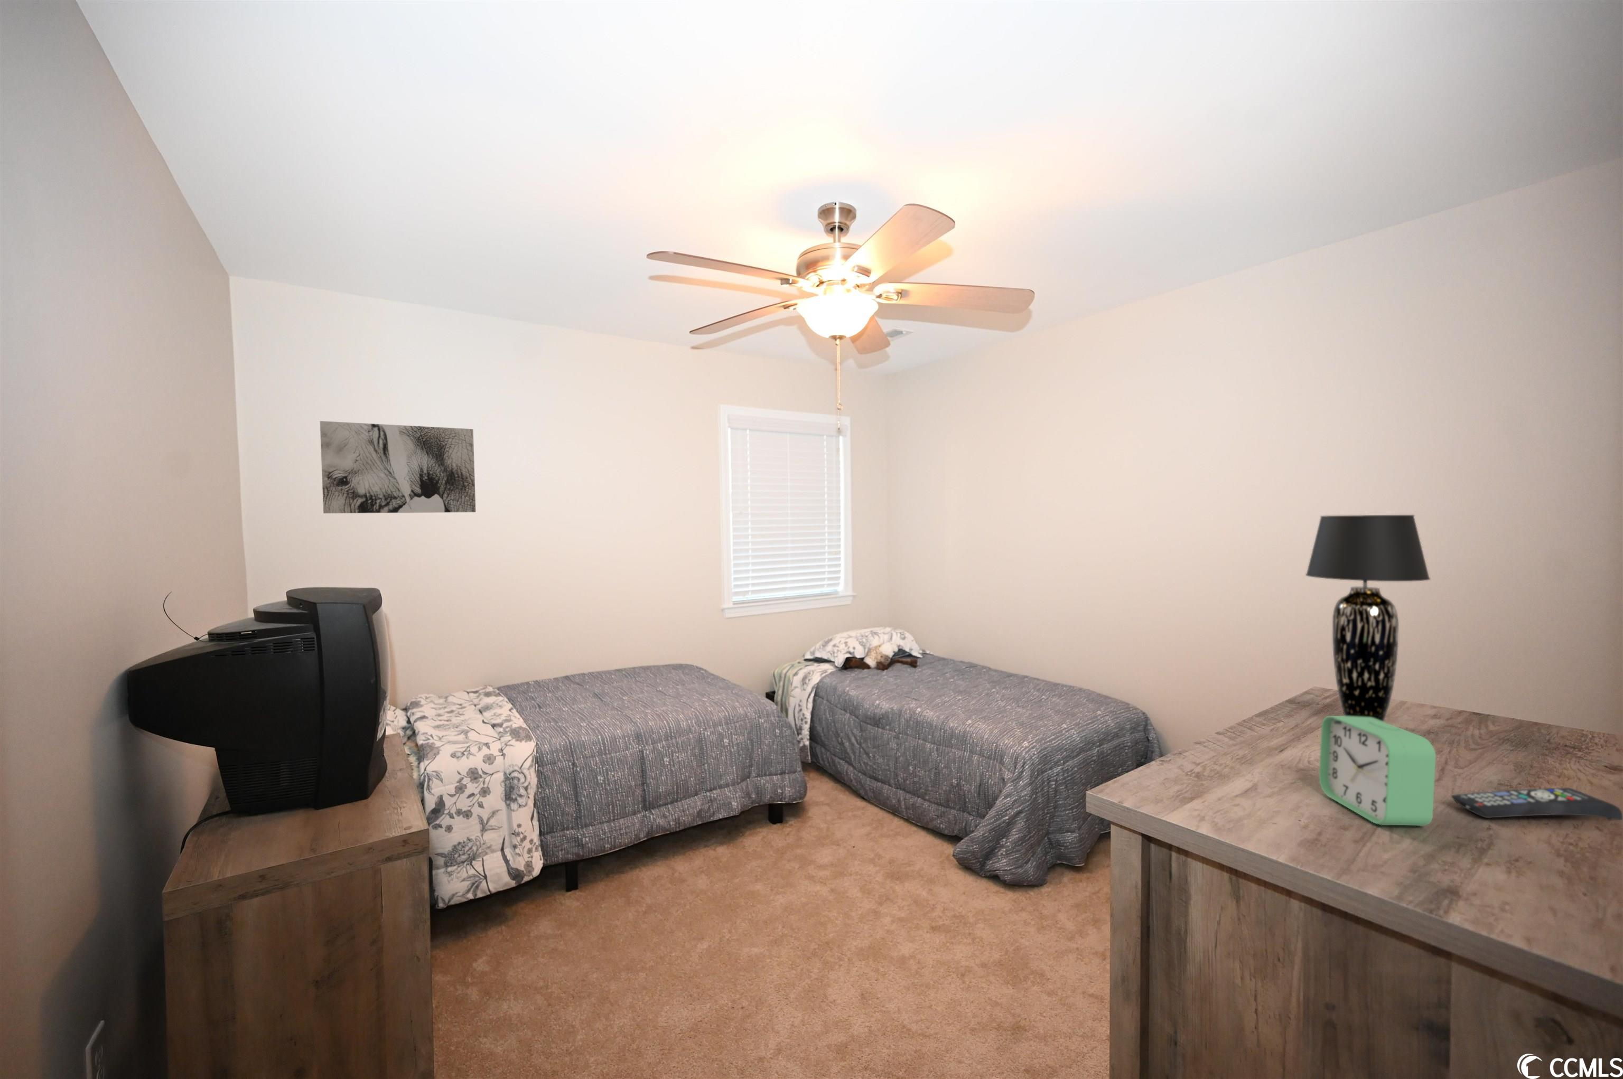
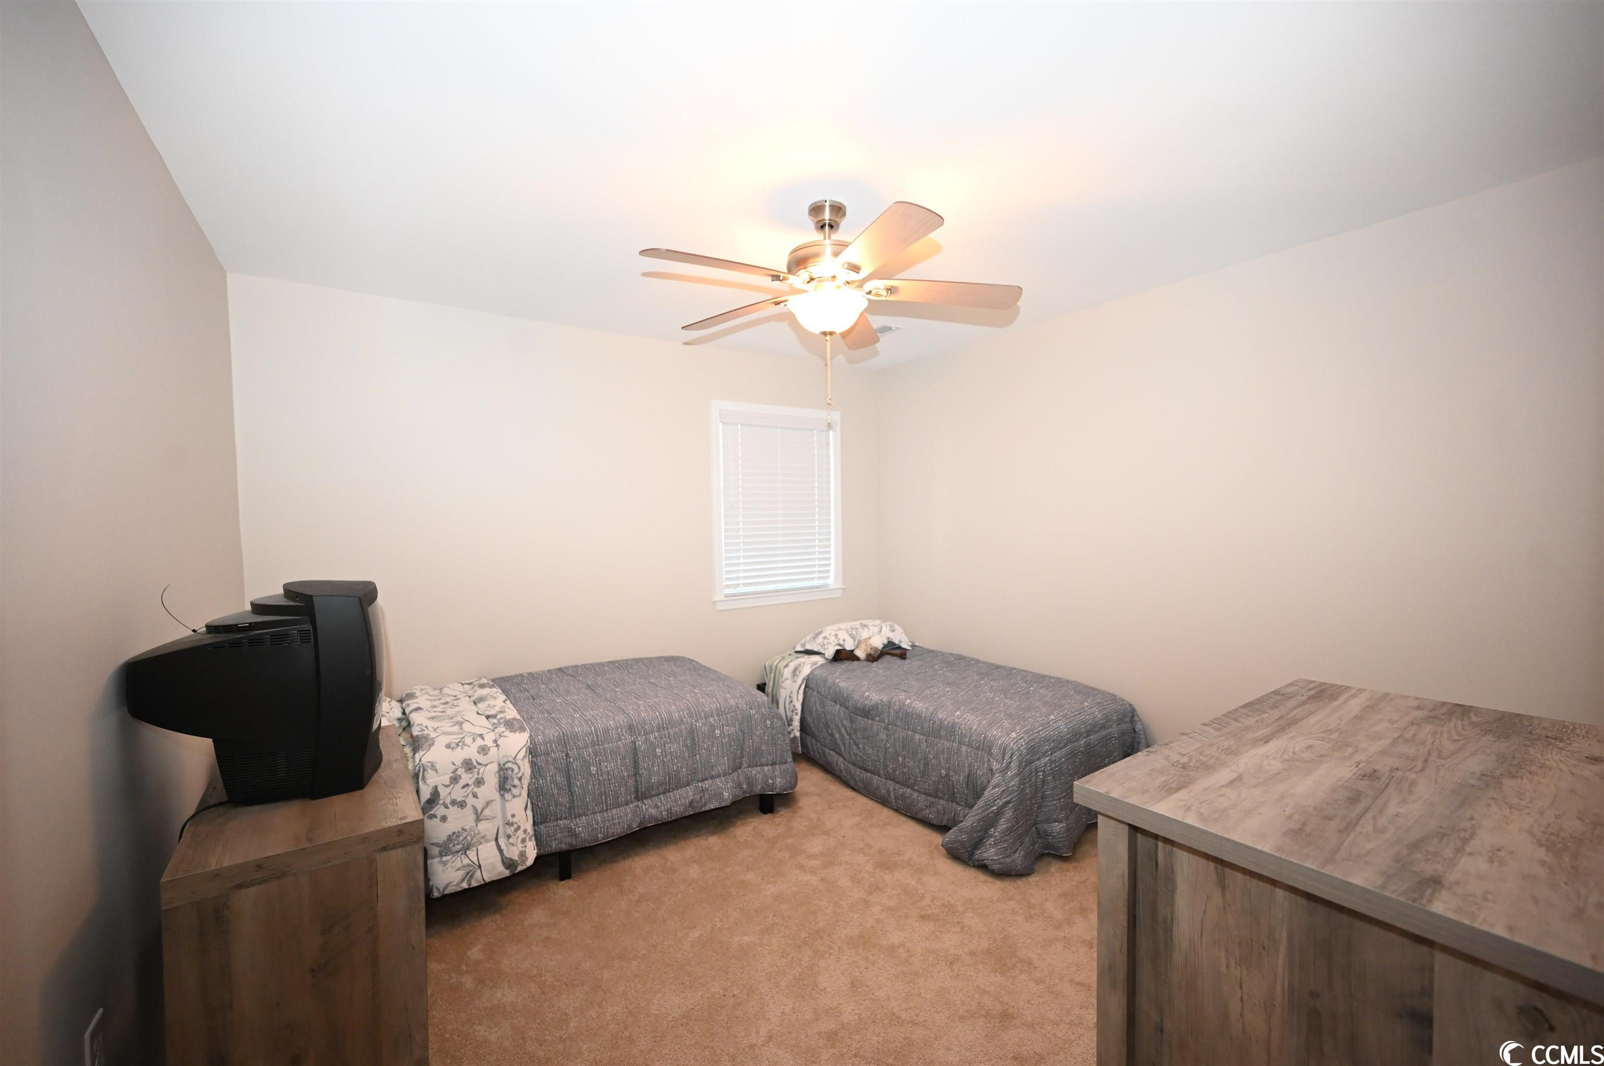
- table lamp [1305,514,1430,723]
- wall art [319,420,476,514]
- alarm clock [1318,715,1436,826]
- remote control [1451,786,1623,821]
